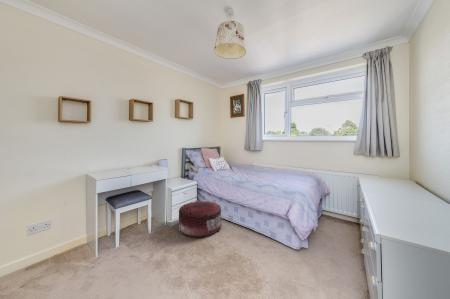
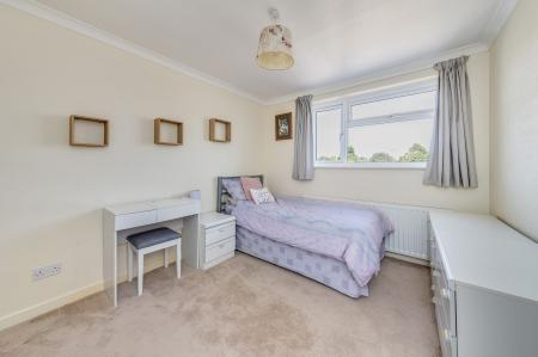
- pouf [178,200,222,238]
